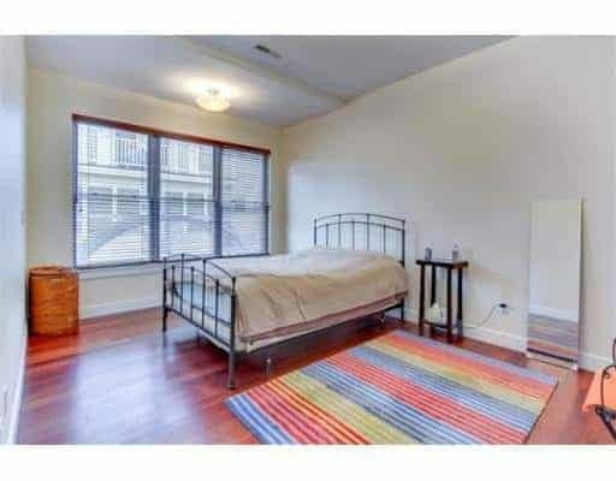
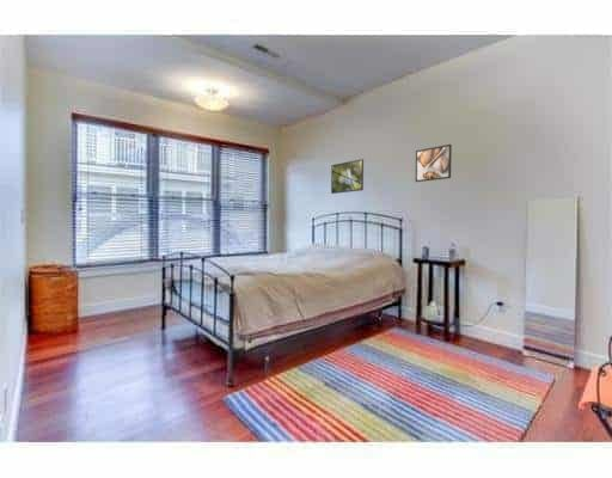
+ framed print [414,143,453,183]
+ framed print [330,158,365,195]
